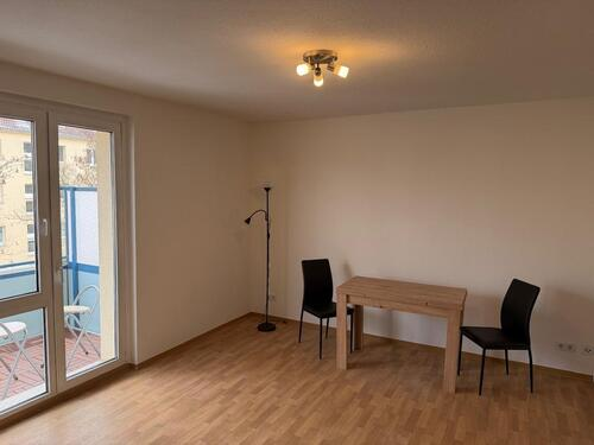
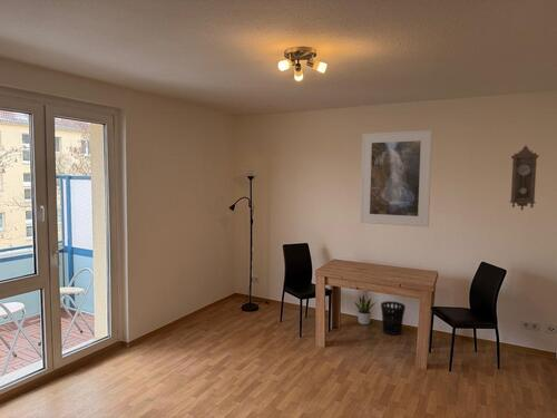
+ potted plant [353,292,375,325]
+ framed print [359,129,433,227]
+ wastebasket [380,300,407,337]
+ pendulum clock [508,145,540,212]
